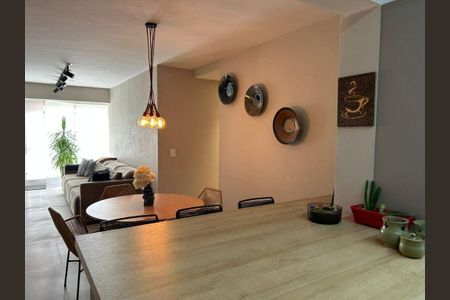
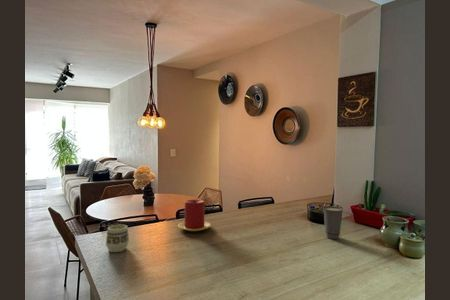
+ cup [105,224,130,253]
+ cup [321,205,345,240]
+ candle [177,199,212,232]
